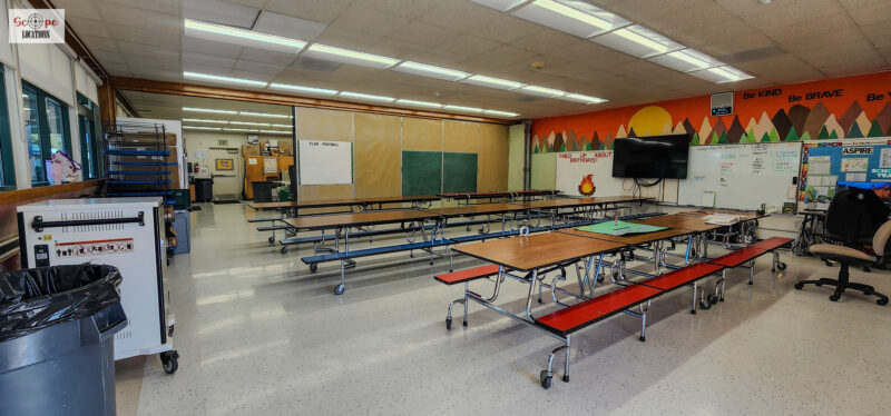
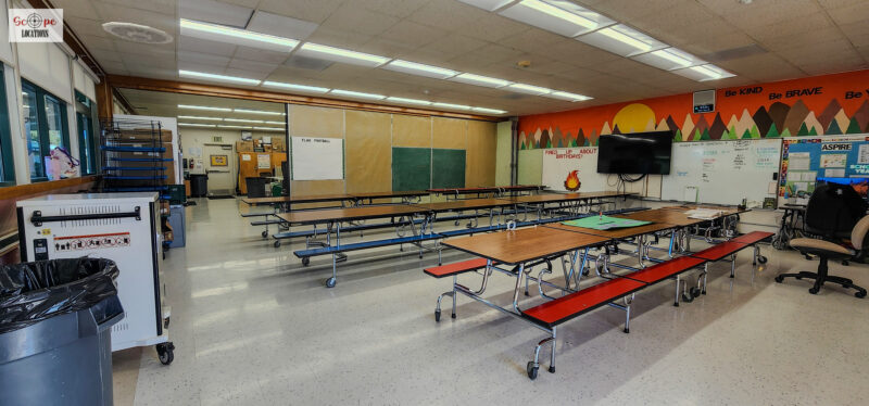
+ ceiling vent [101,22,175,45]
